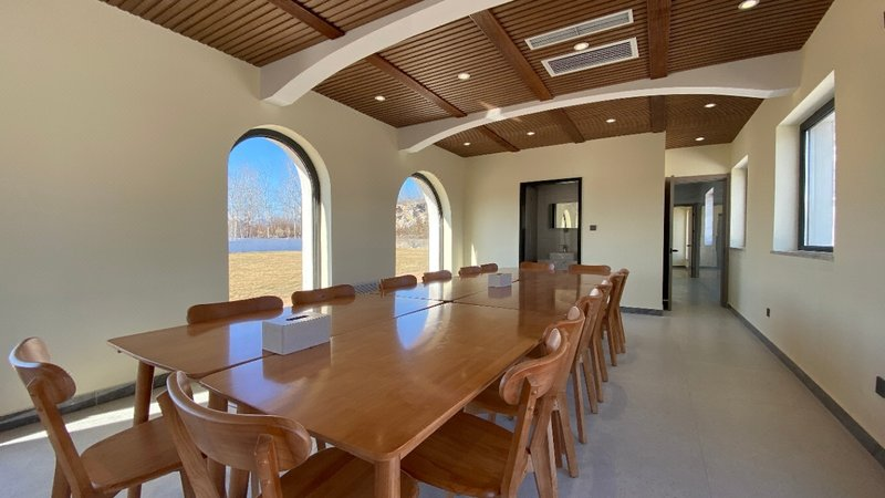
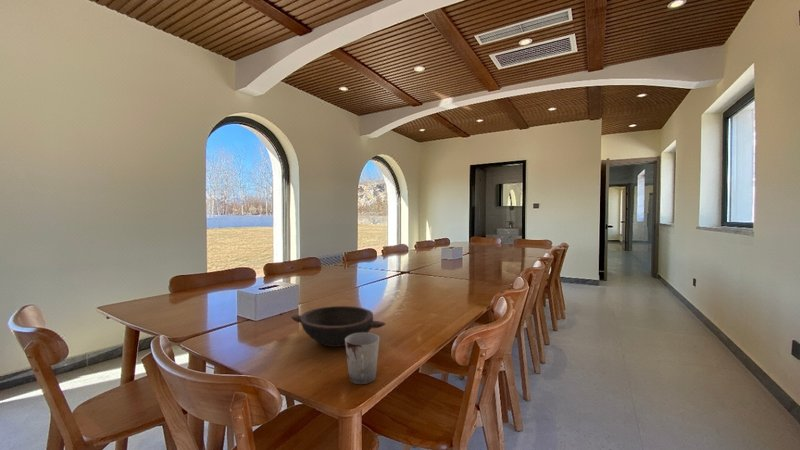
+ bowl [290,305,387,348]
+ cup [345,332,380,385]
